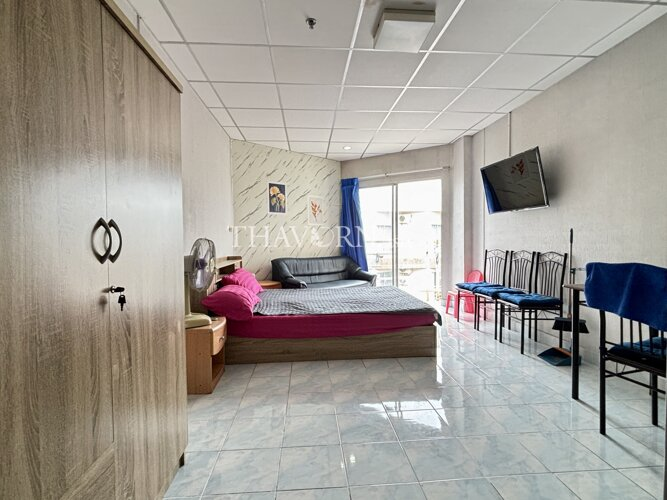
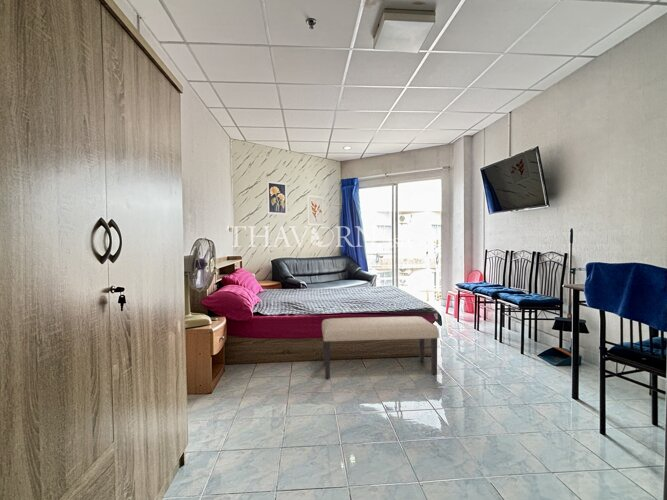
+ bench [321,315,440,380]
